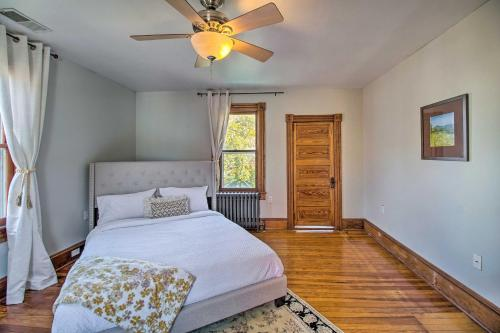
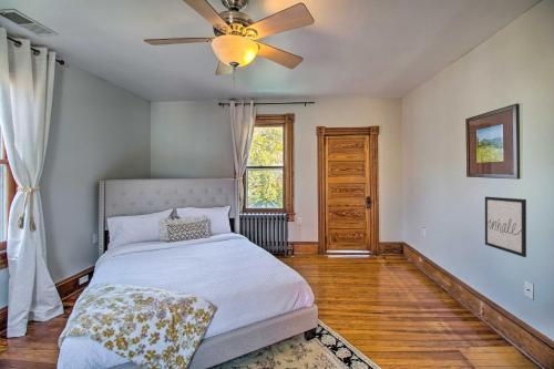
+ wall art [484,195,527,258]
